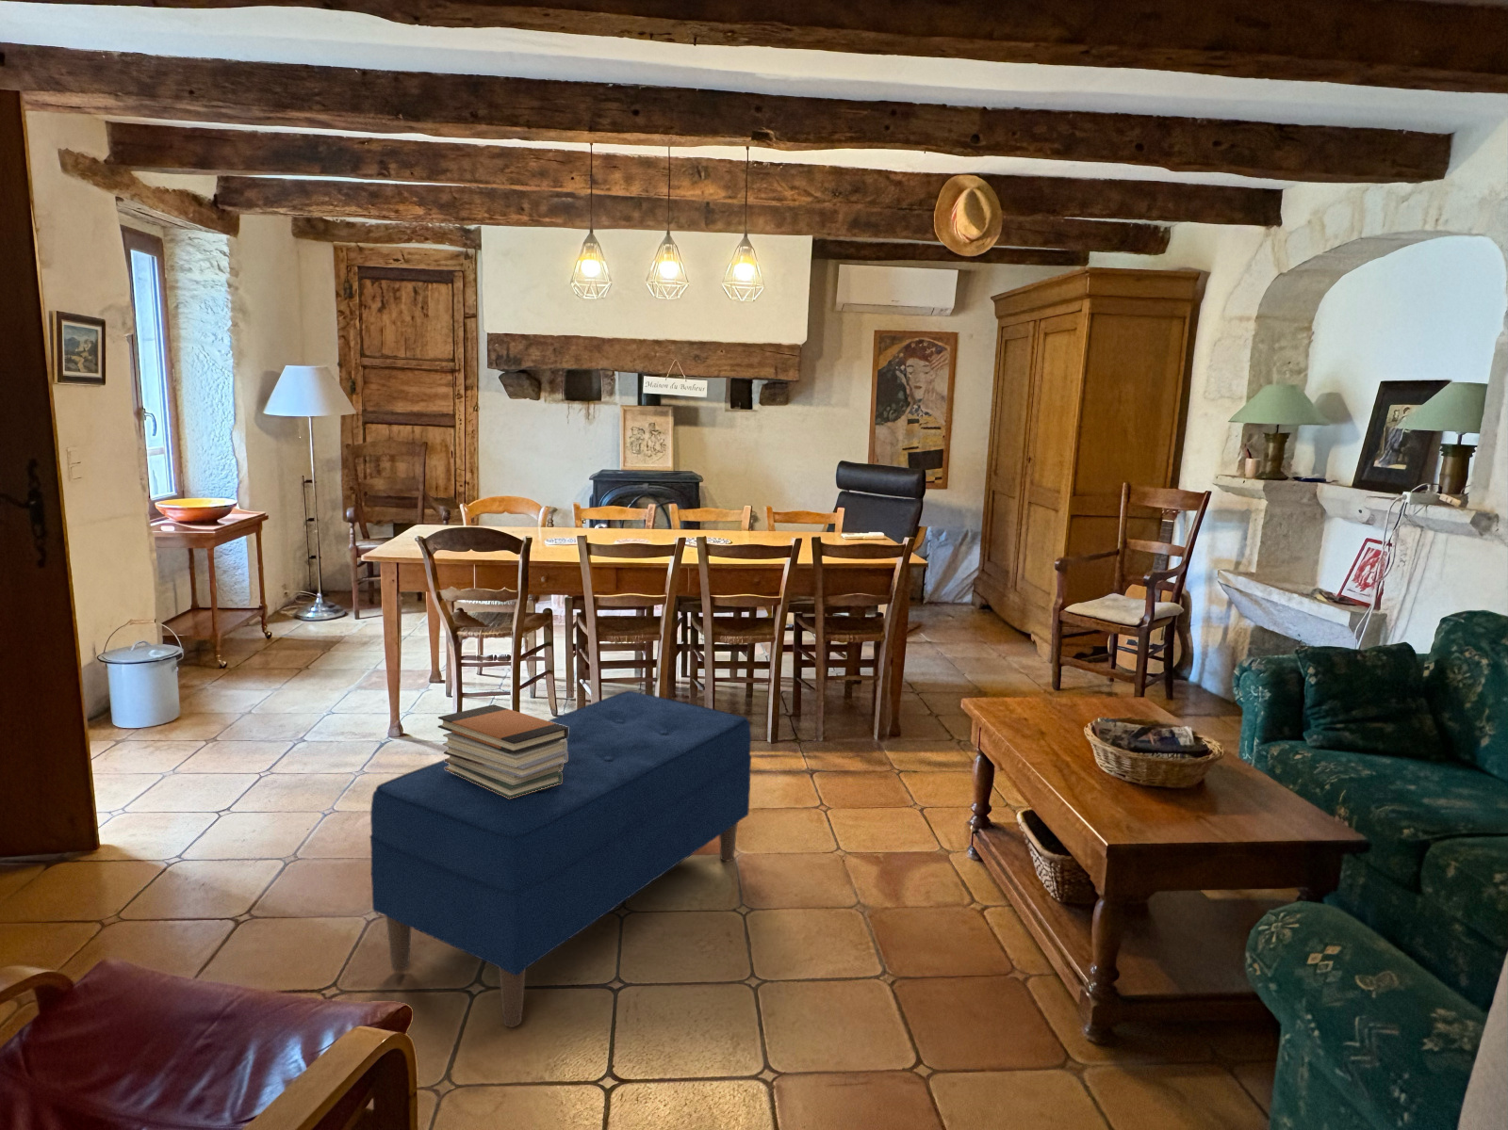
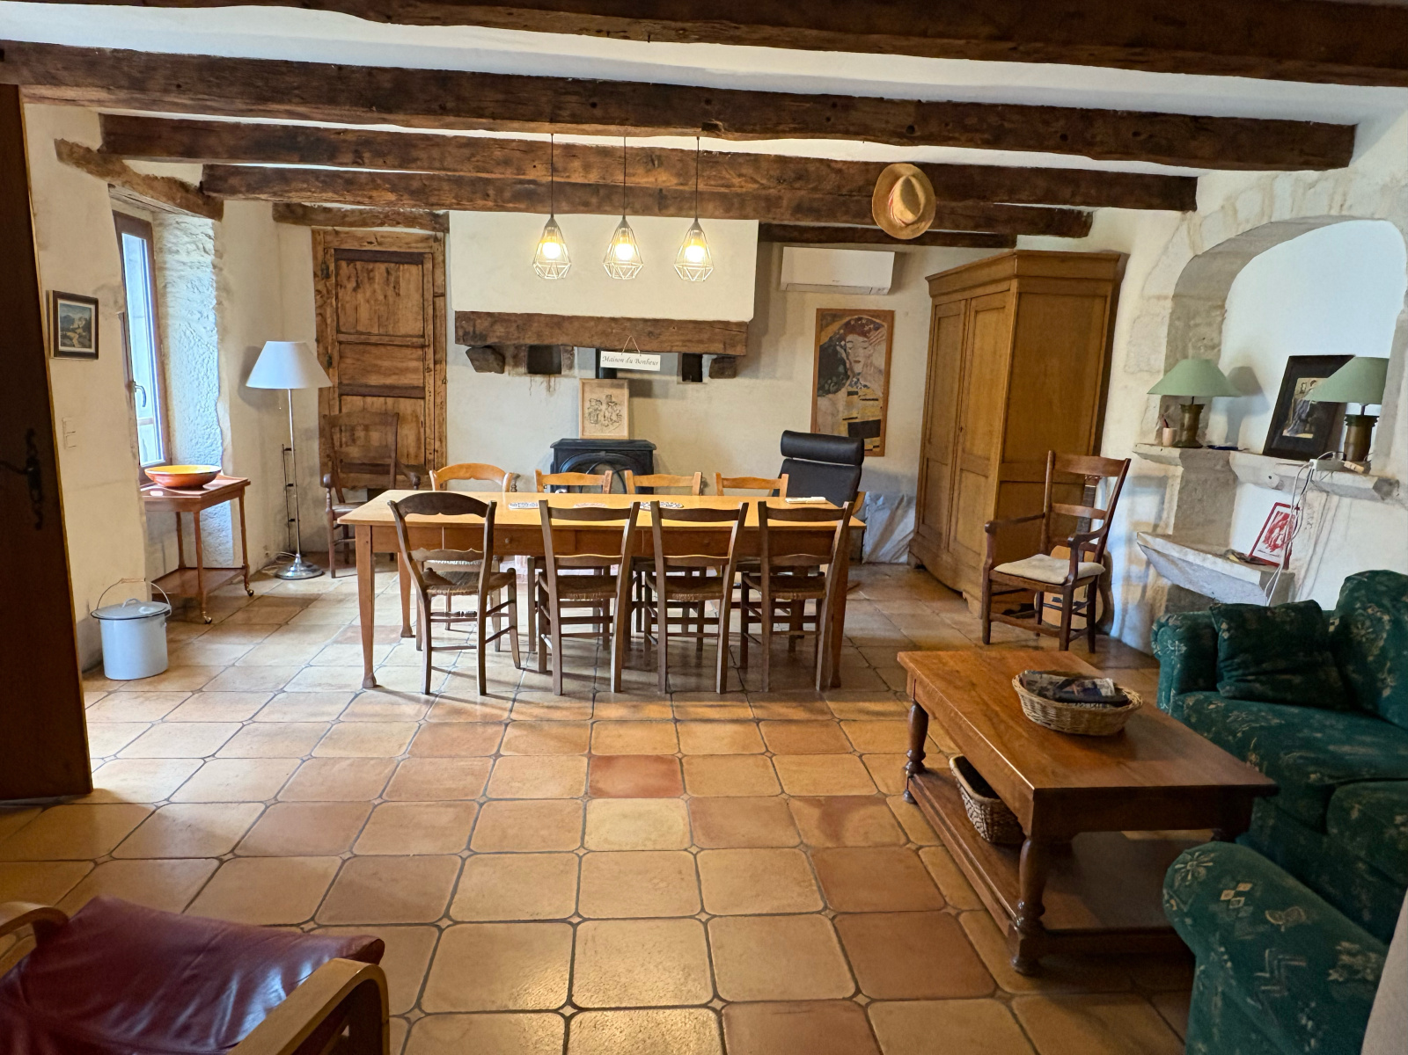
- book stack [437,704,569,798]
- bench [368,690,752,1028]
